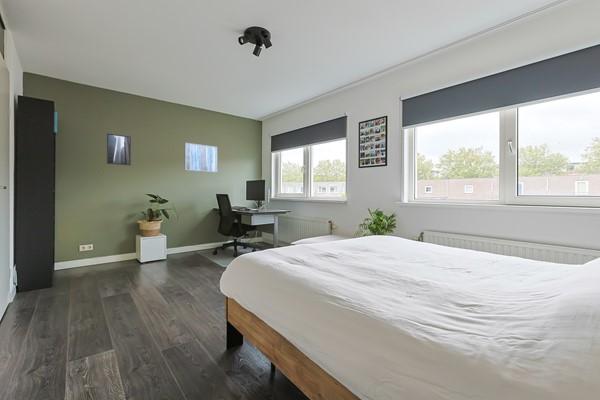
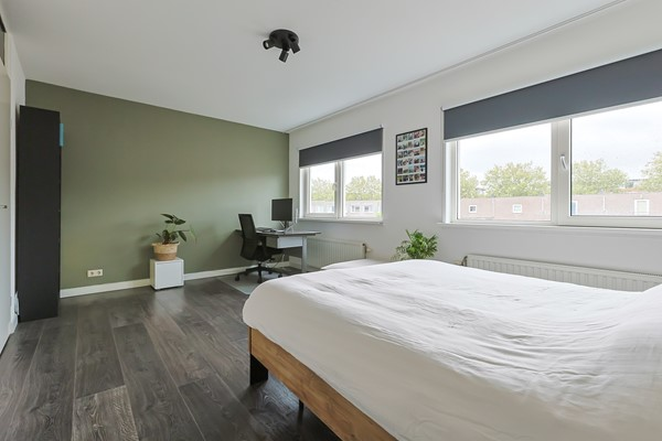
- wall art [184,142,218,173]
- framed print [106,133,132,166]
